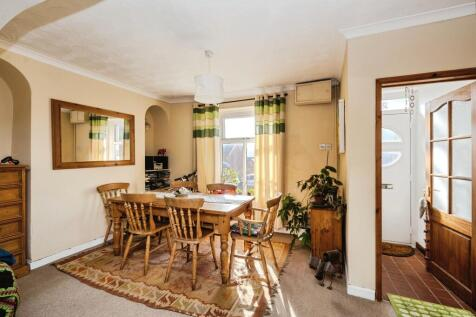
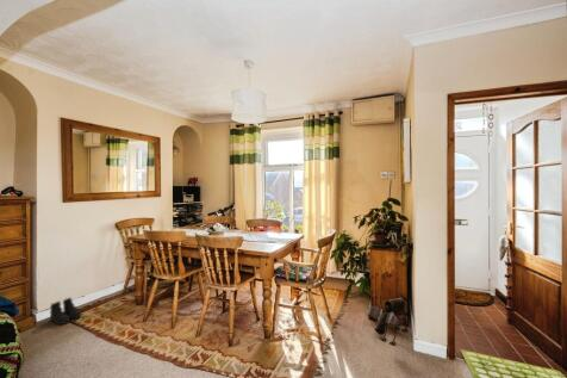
+ boots [49,297,82,326]
